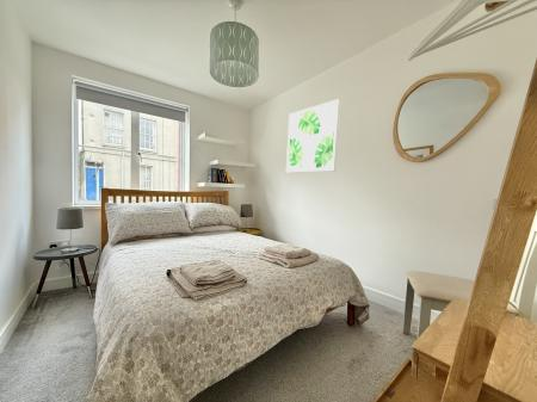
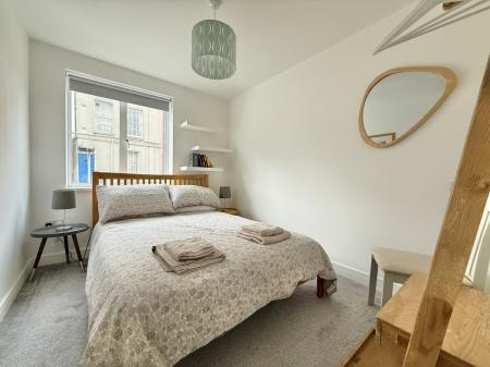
- wall art [285,98,341,173]
